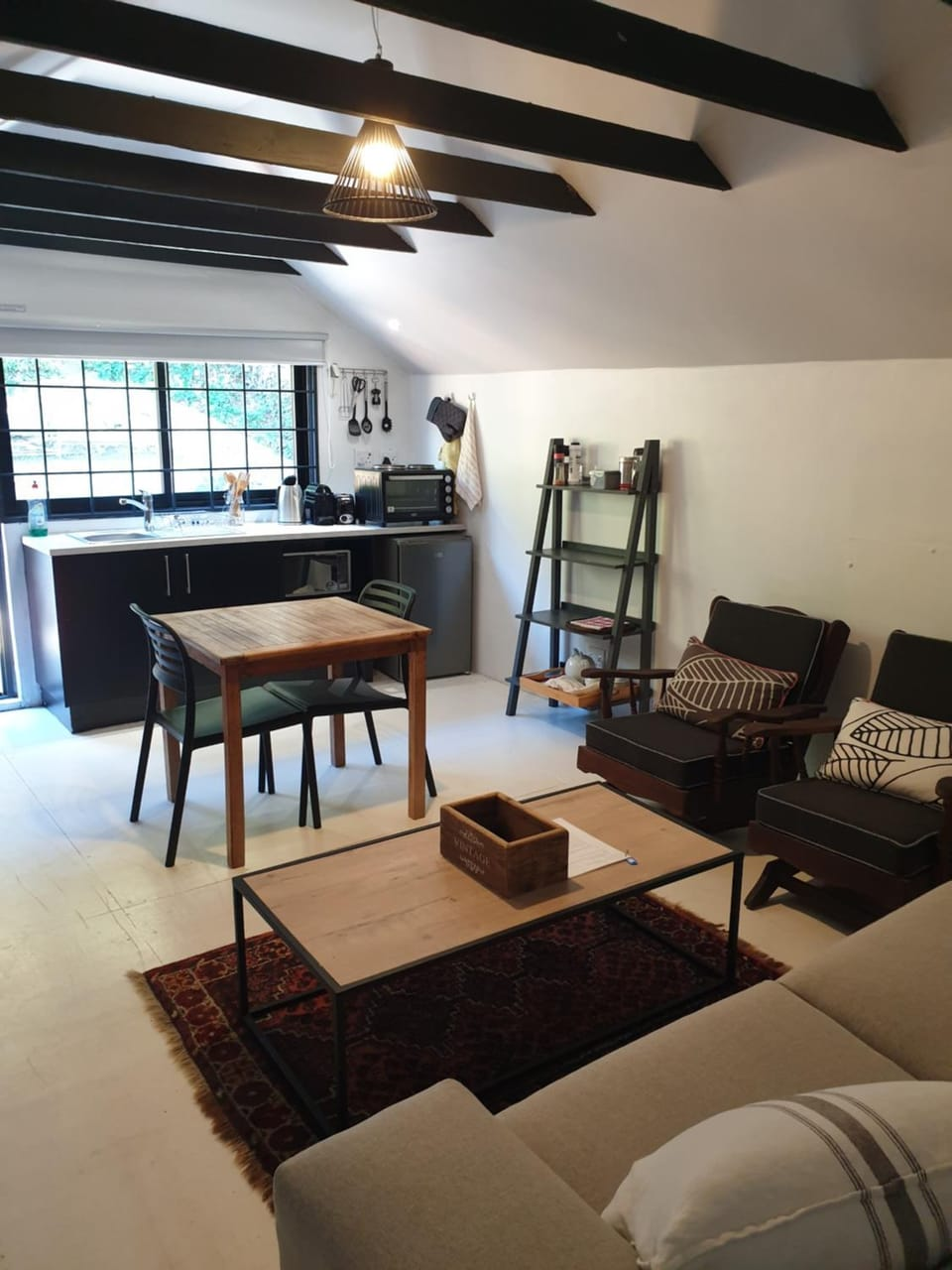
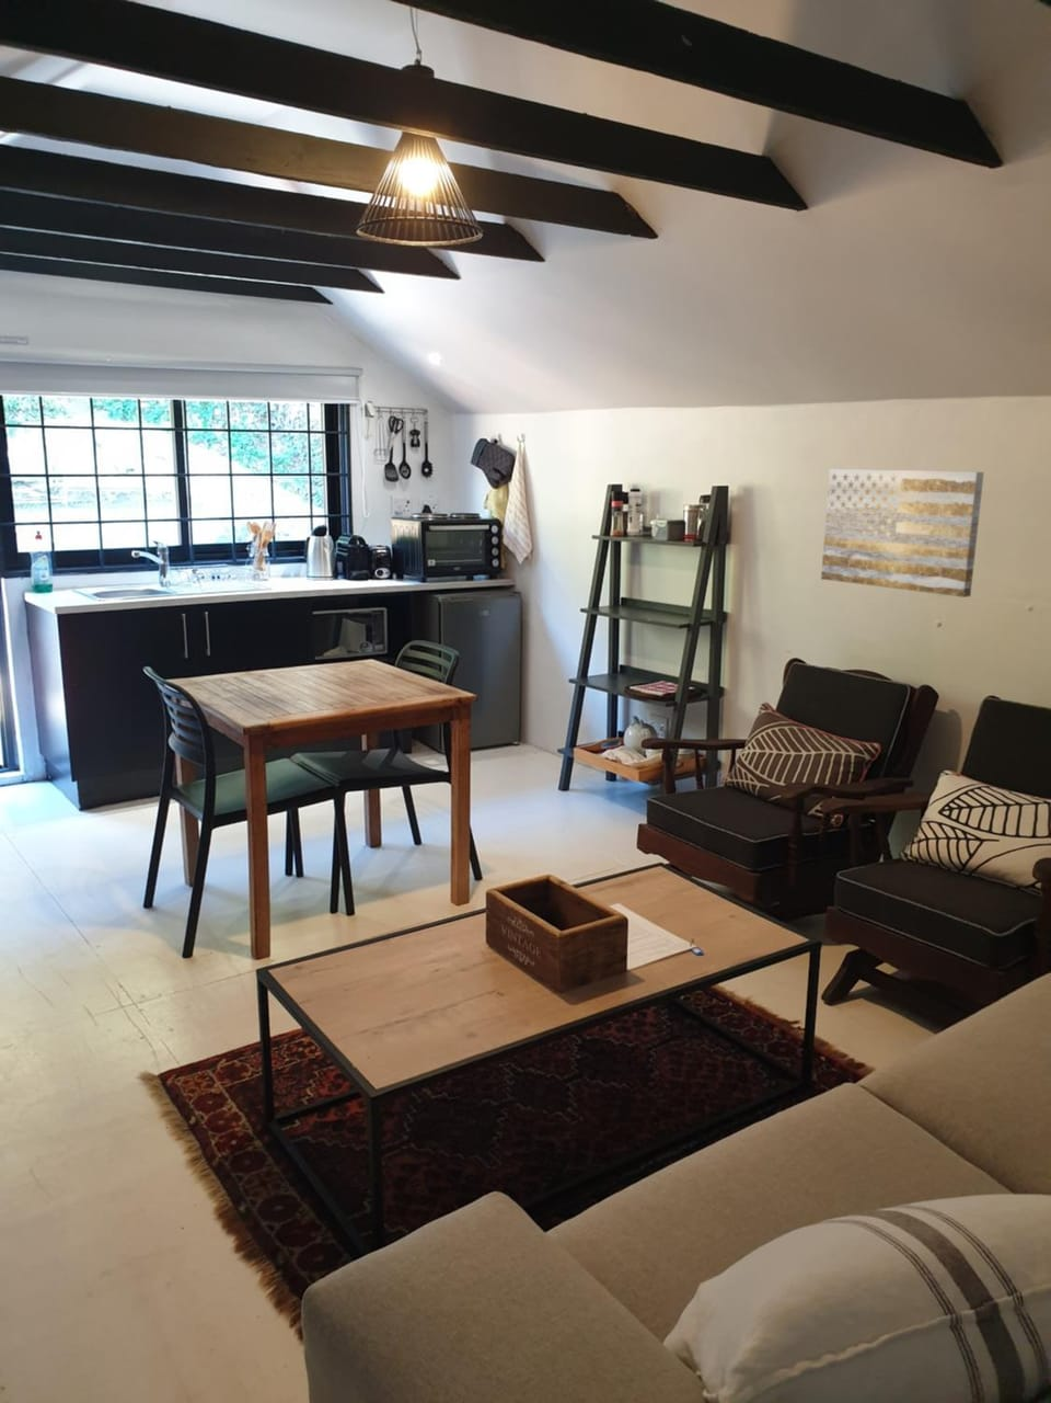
+ wall art [820,468,985,599]
